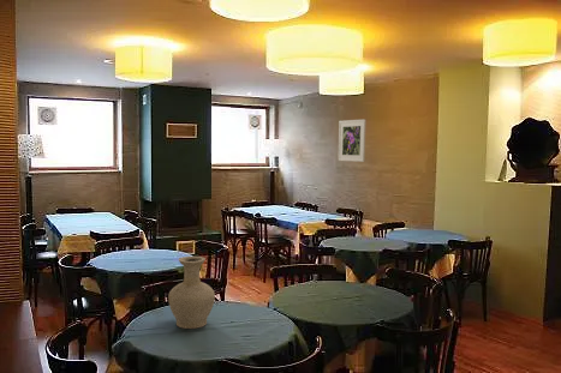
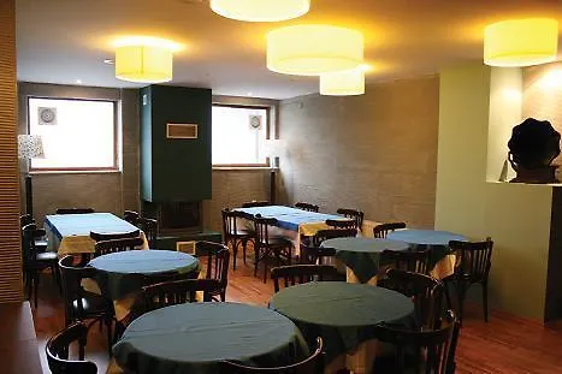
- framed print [338,119,368,163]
- vase [167,255,216,330]
